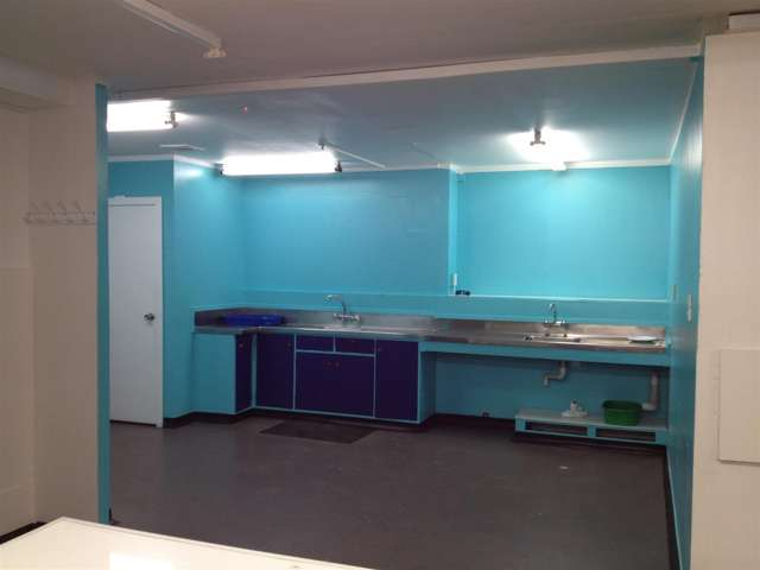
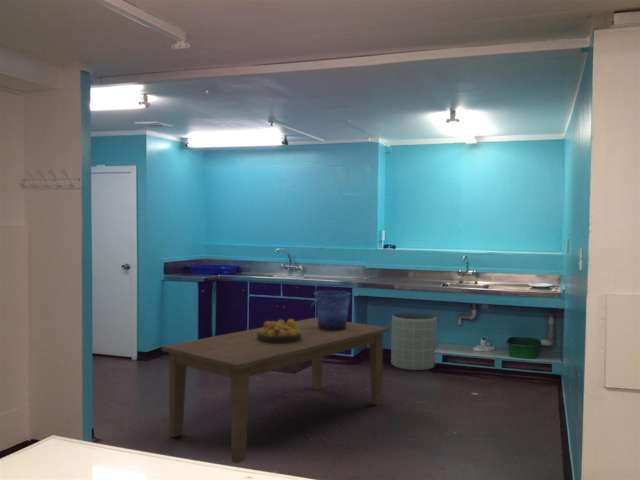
+ trash can [390,312,437,371]
+ fruit bowl [257,318,301,343]
+ bucket [310,290,351,331]
+ dining table [160,316,390,464]
